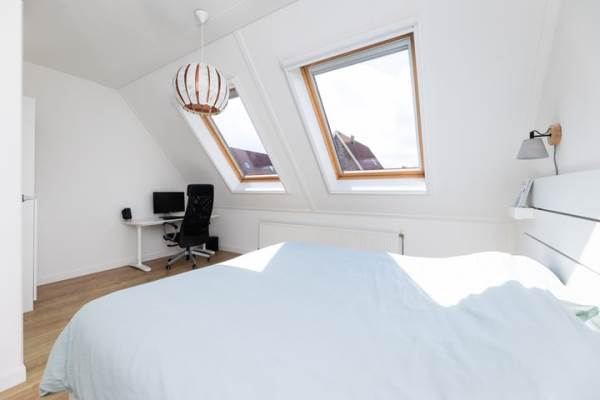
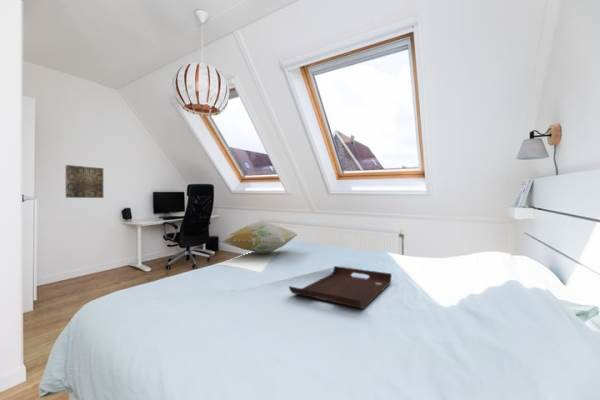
+ wall art [65,164,104,199]
+ decorative pillow [219,221,299,254]
+ serving tray [288,265,393,310]
